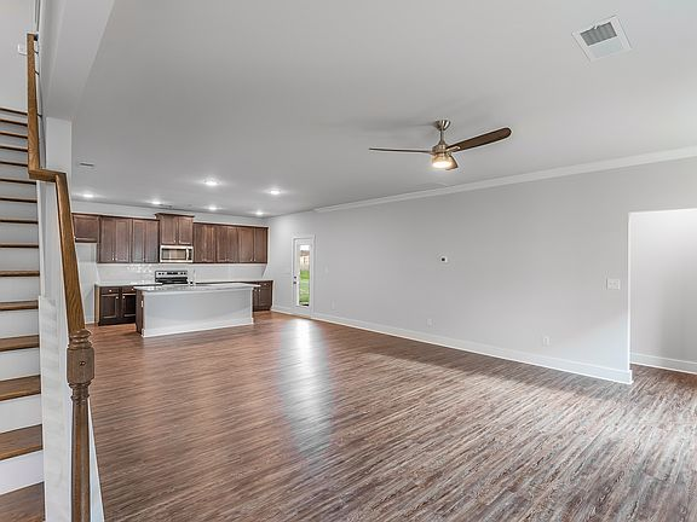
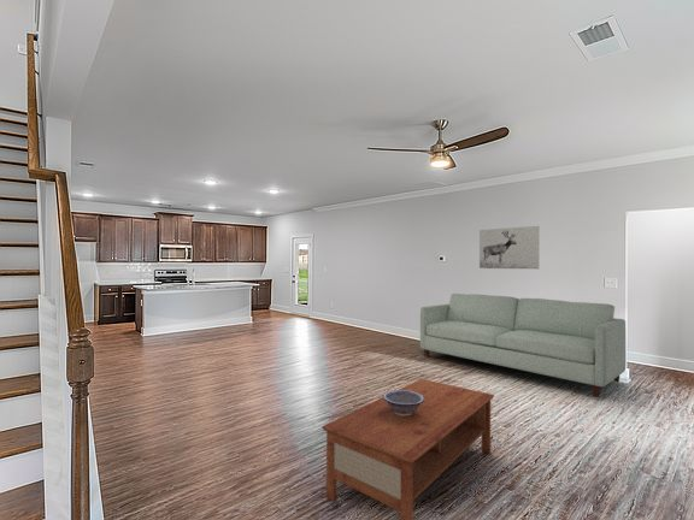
+ wall art [478,225,540,270]
+ coffee table [320,378,495,520]
+ sofa [419,292,628,398]
+ decorative bowl [382,389,424,416]
